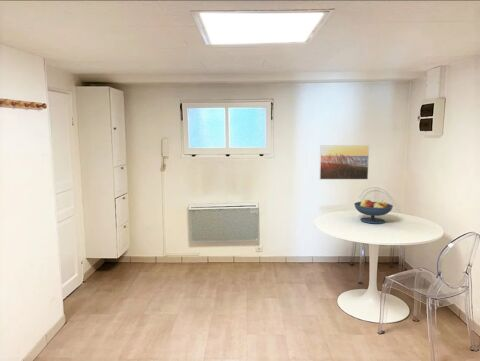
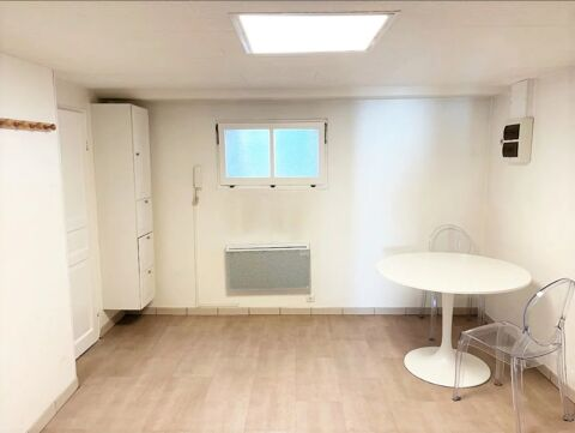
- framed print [319,144,370,180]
- fruit bowl [353,199,394,225]
